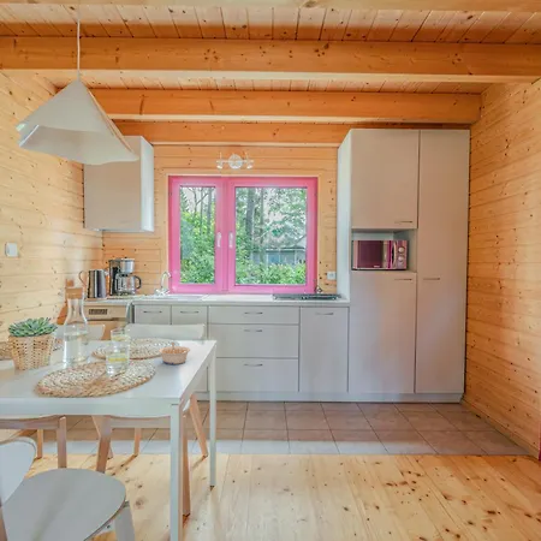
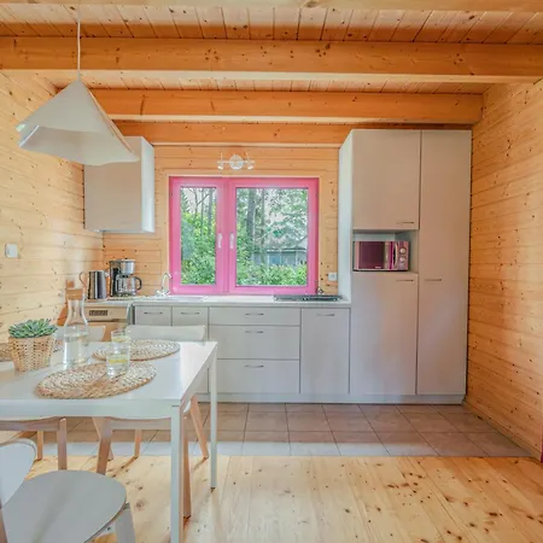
- legume [157,341,191,365]
